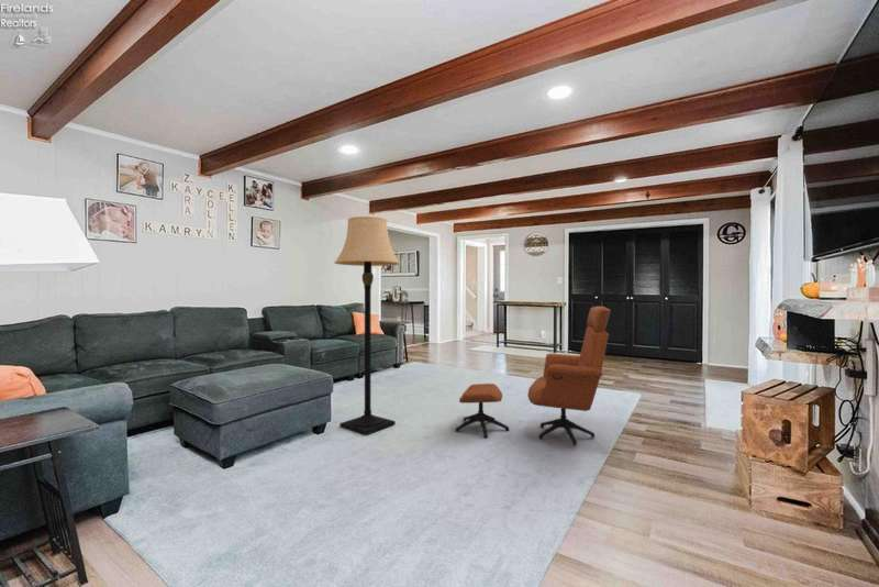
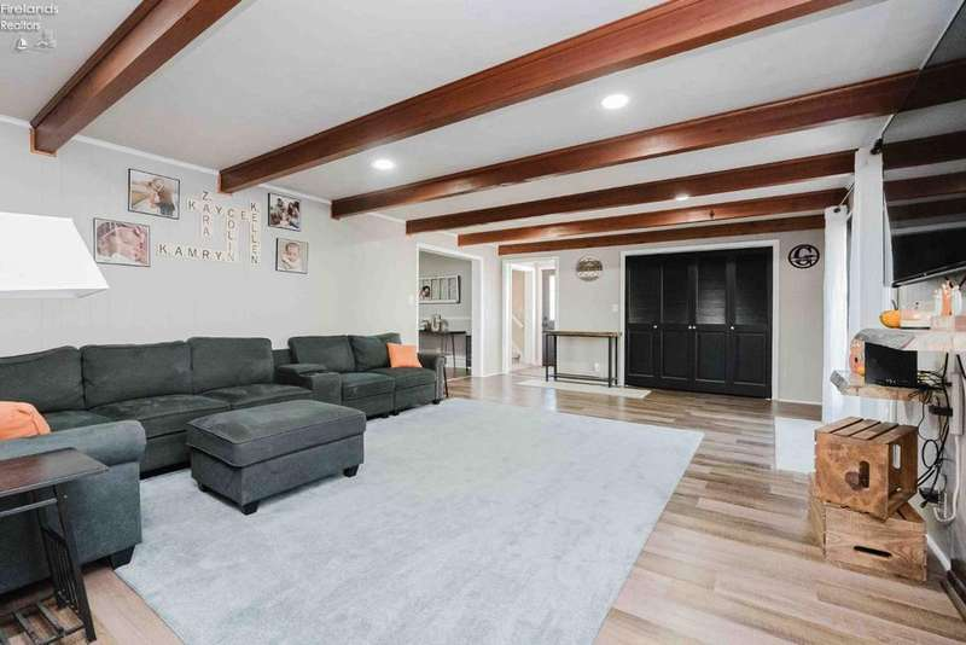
- armchair [455,306,612,446]
- lamp [333,215,401,436]
